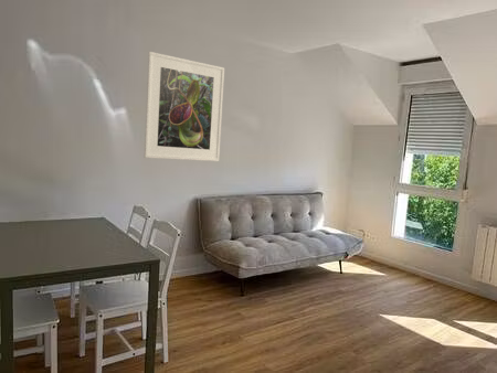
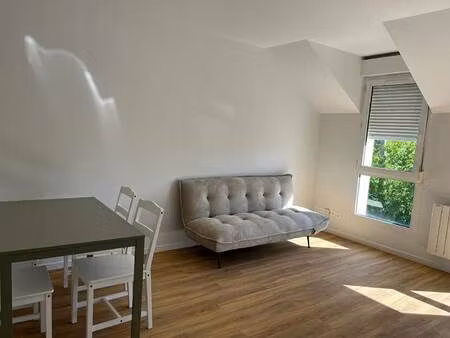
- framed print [144,51,225,162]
